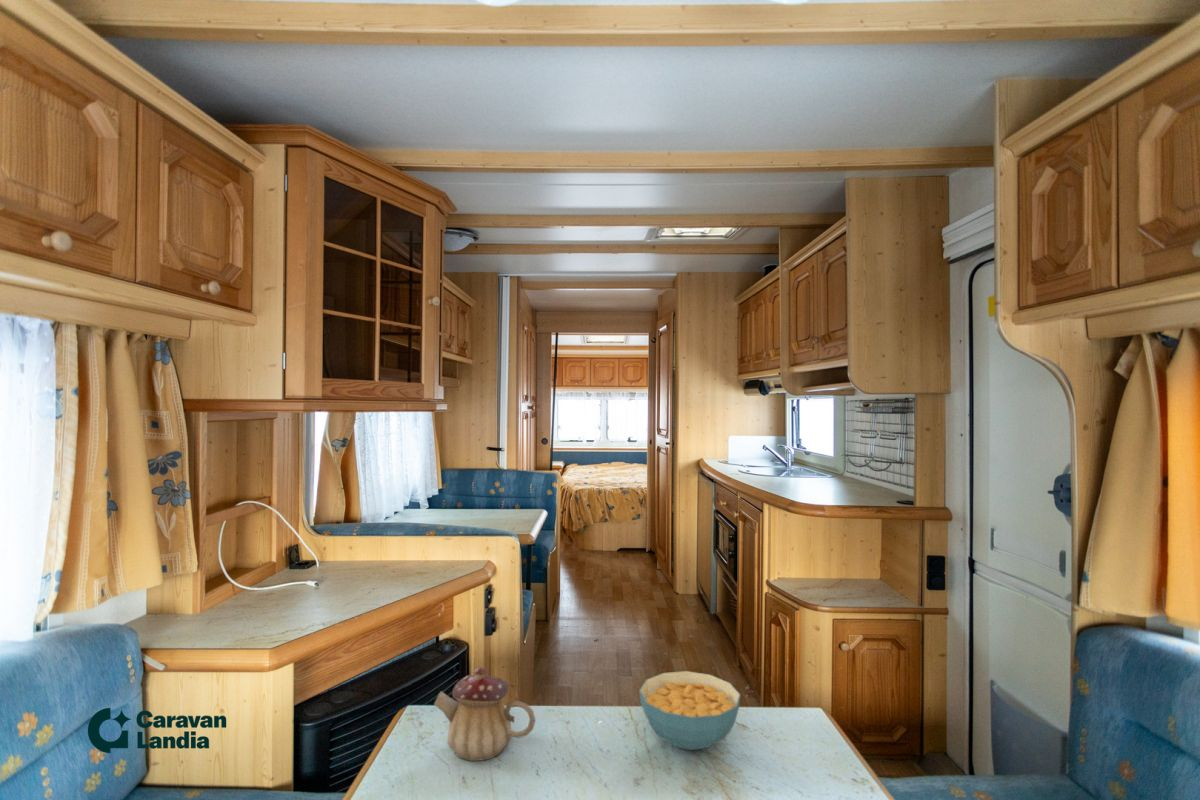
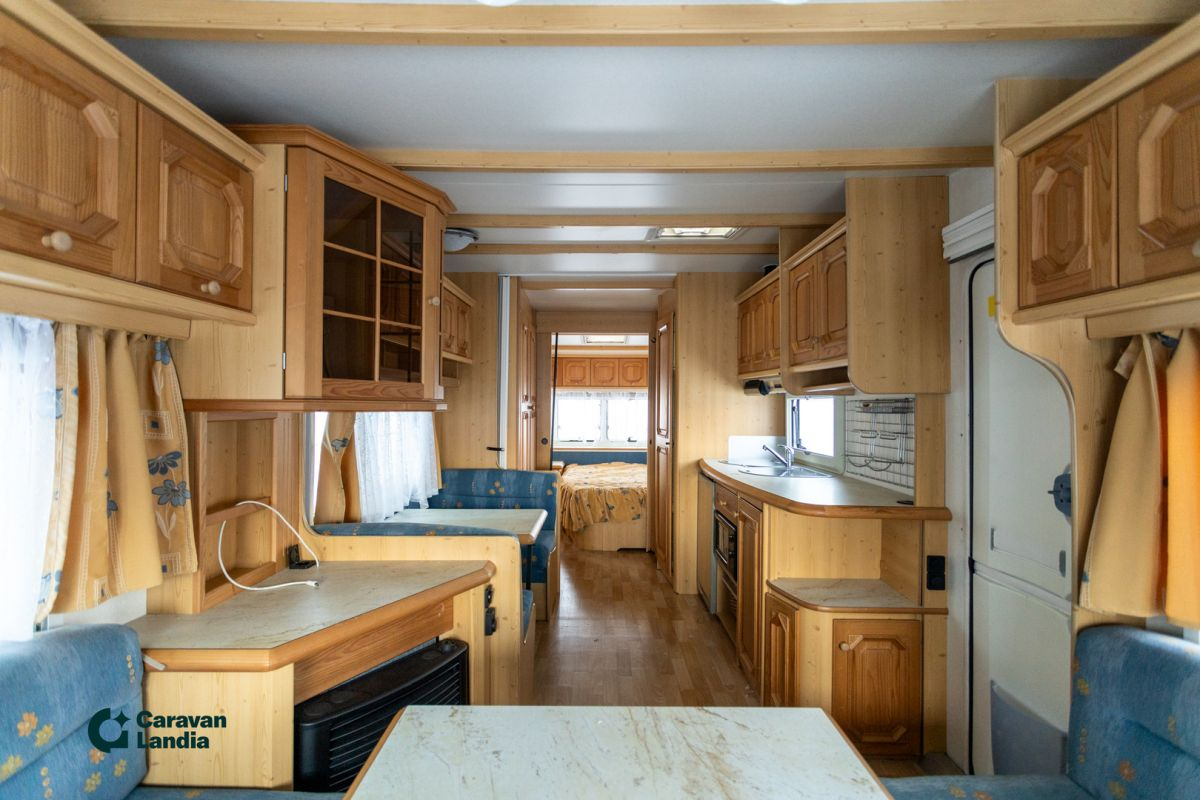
- cereal bowl [638,670,742,751]
- teapot [433,666,537,762]
